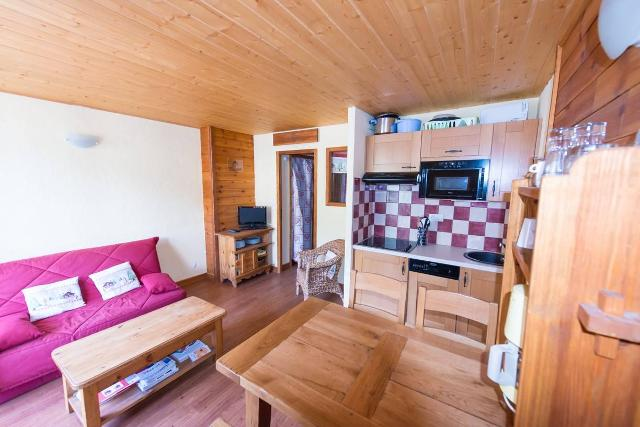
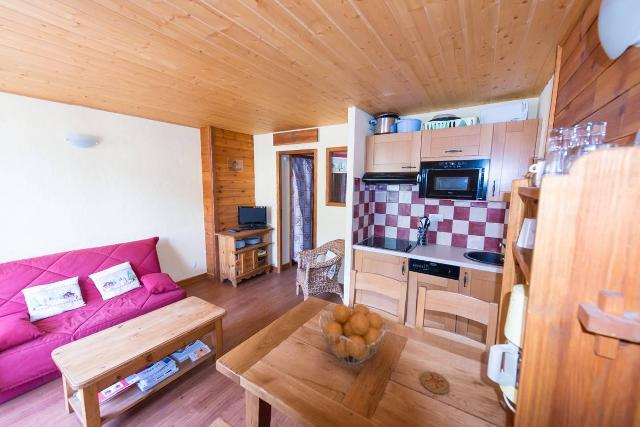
+ fruit basket [319,303,389,366]
+ coaster [419,371,451,395]
